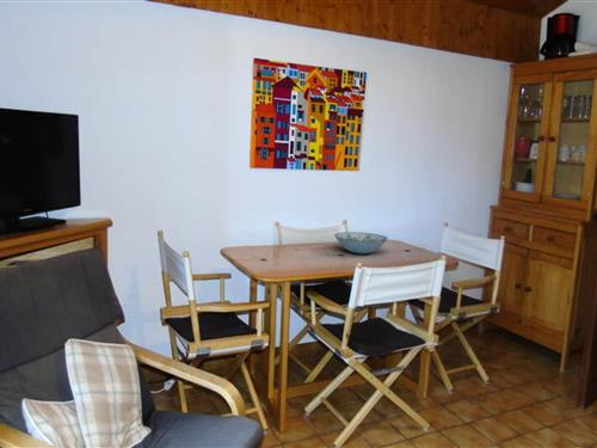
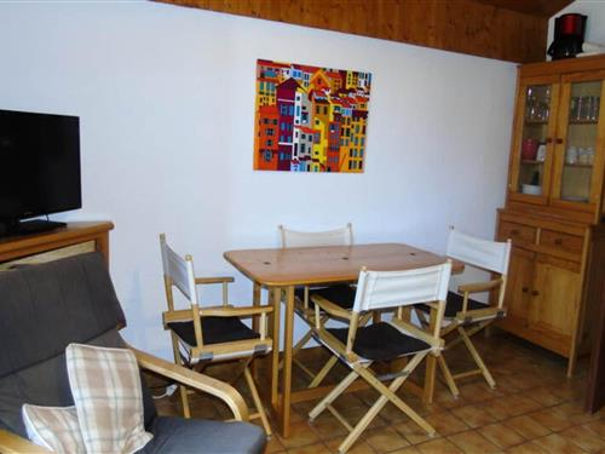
- decorative bowl [333,231,389,254]
